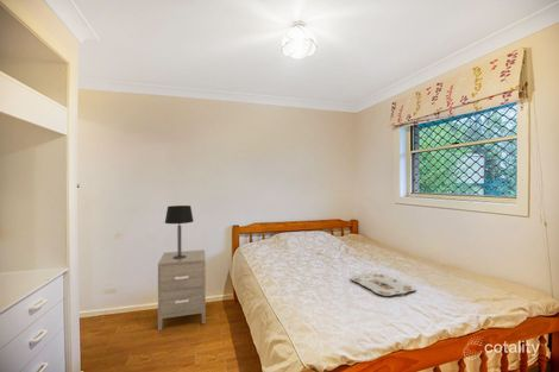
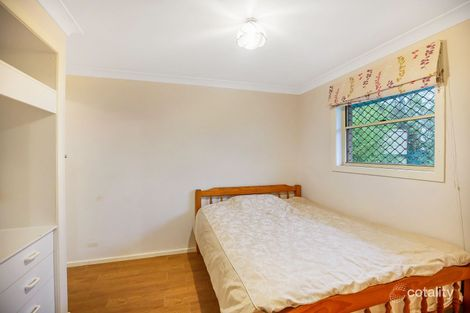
- table lamp [164,204,195,259]
- serving tray [350,272,416,297]
- nightstand [157,248,207,332]
